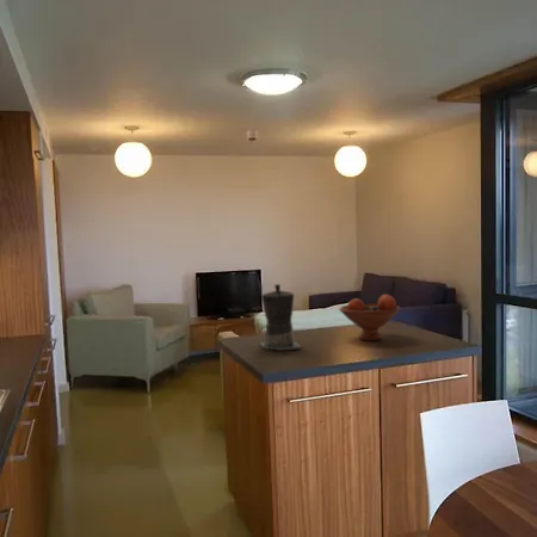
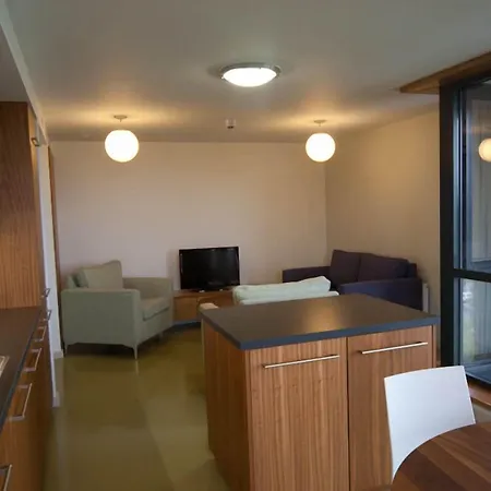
- coffee maker [259,283,302,352]
- fruit bowl [338,294,402,341]
